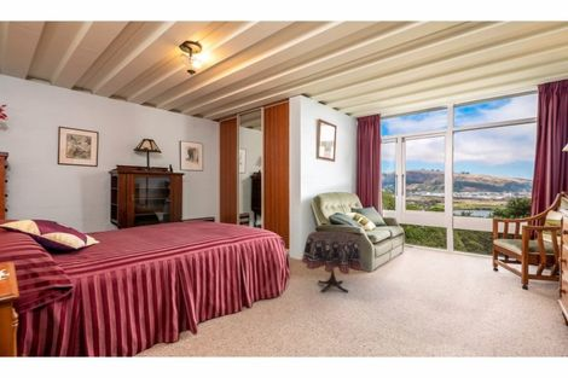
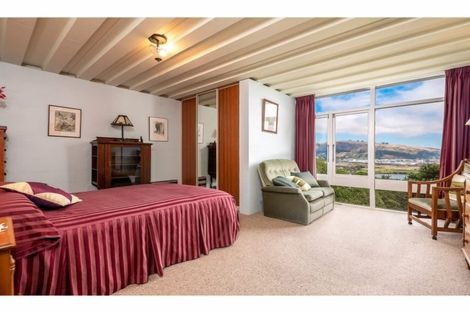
- side table [301,229,364,293]
